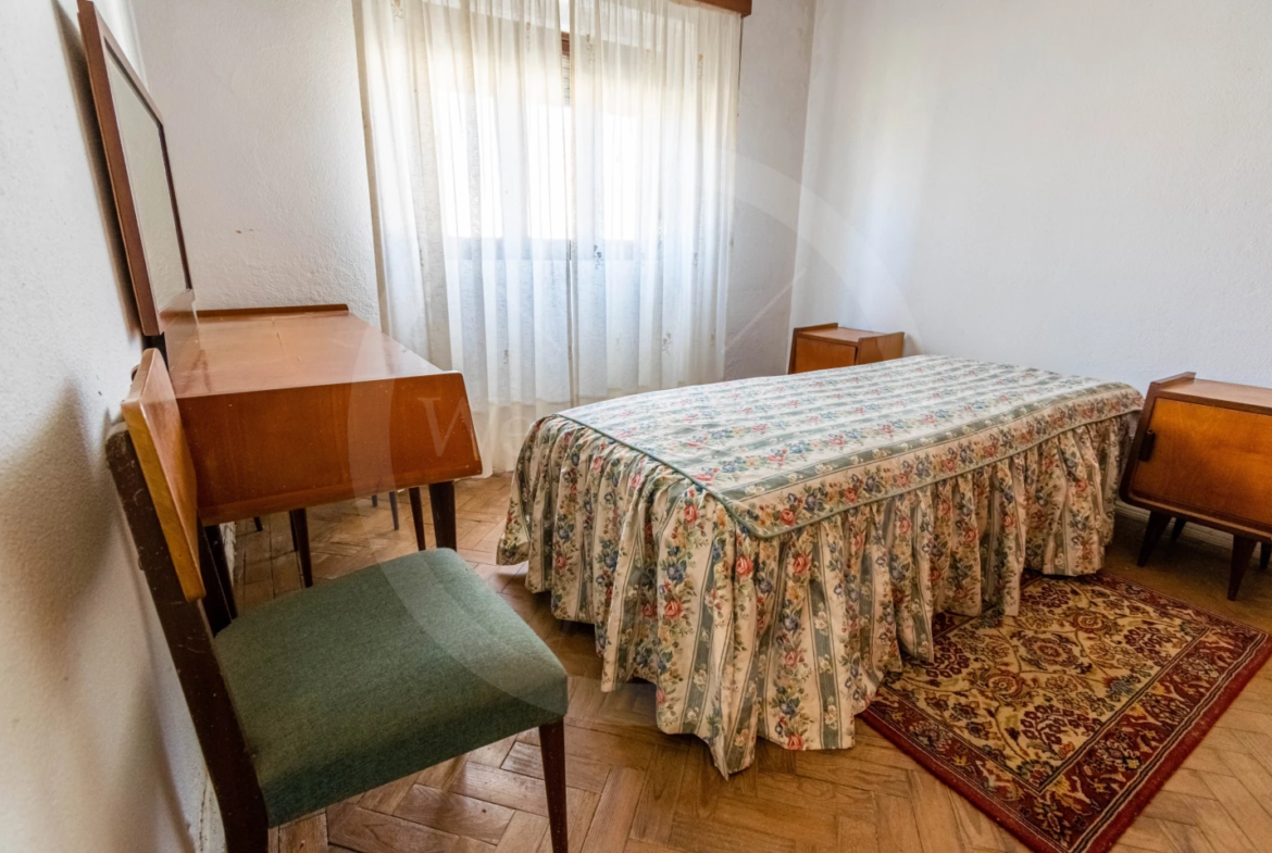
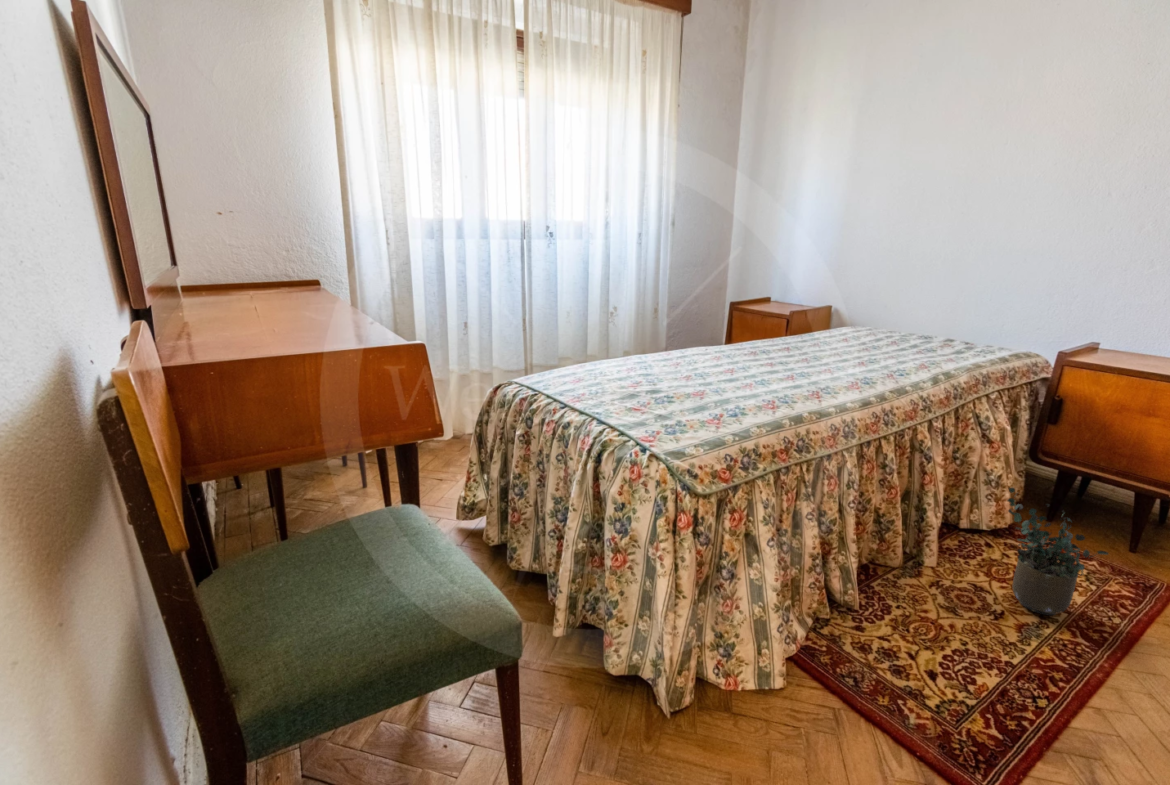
+ potted plant [1006,486,1110,616]
